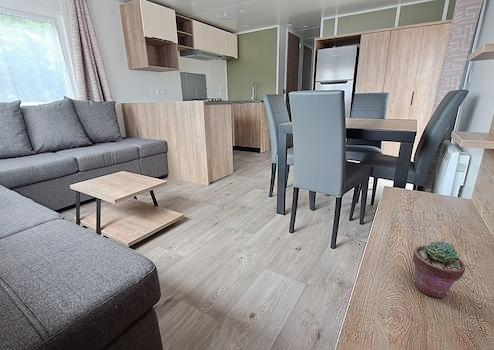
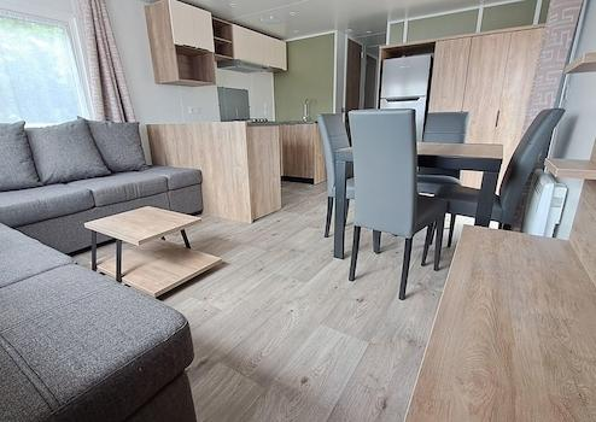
- potted succulent [412,240,467,299]
